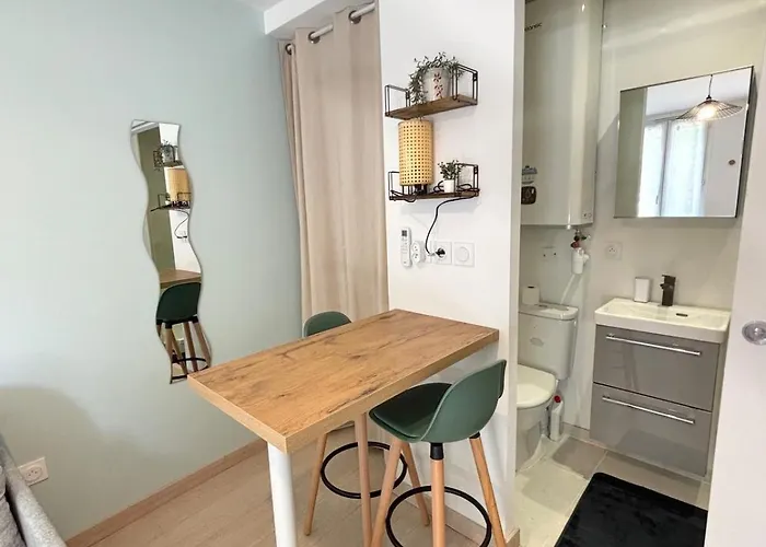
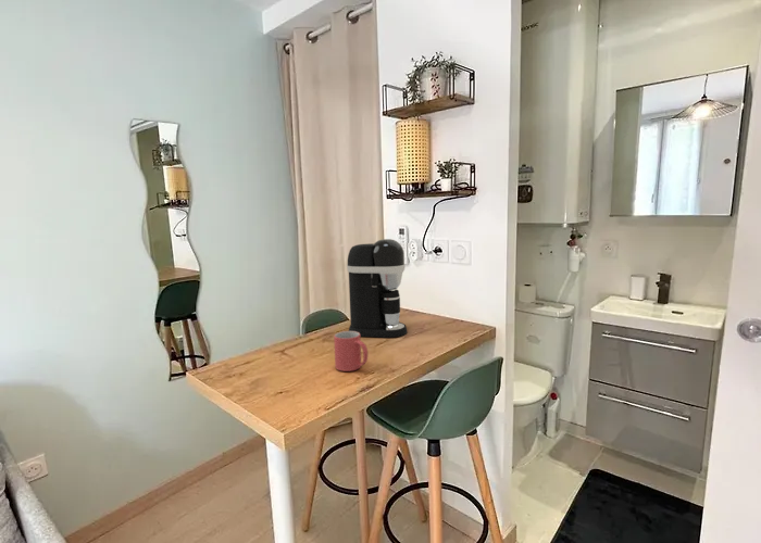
+ coffee maker [346,238,409,339]
+ mug [333,330,369,372]
